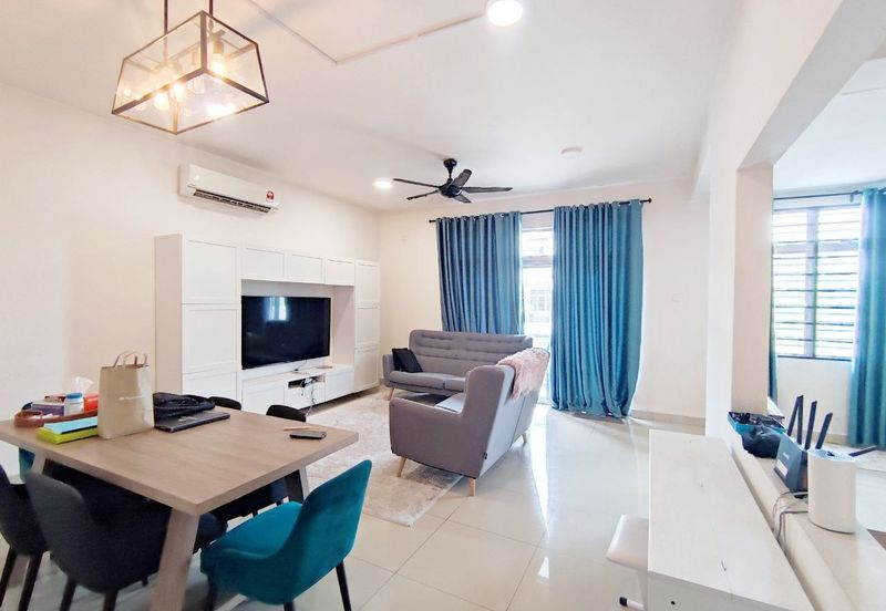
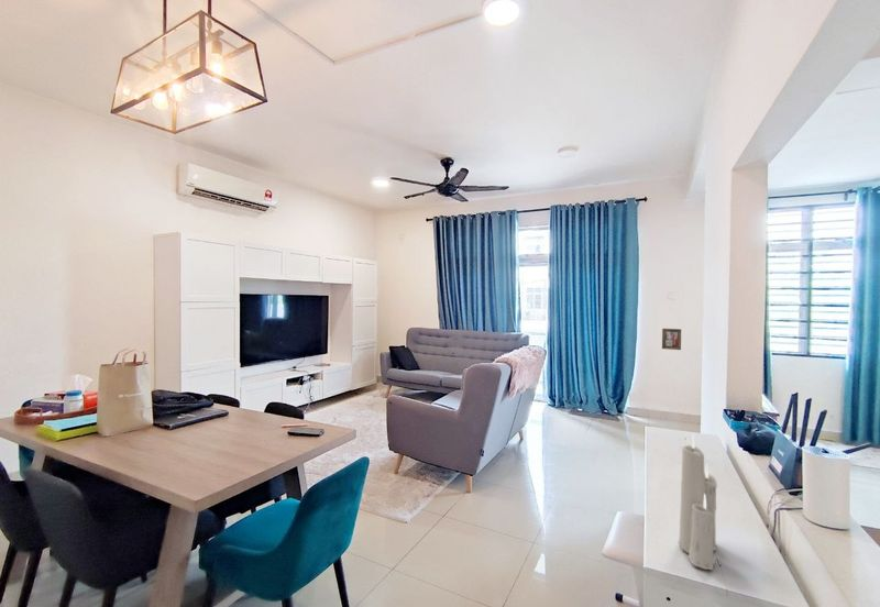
+ candle [676,433,718,571]
+ picture frame [661,328,682,351]
